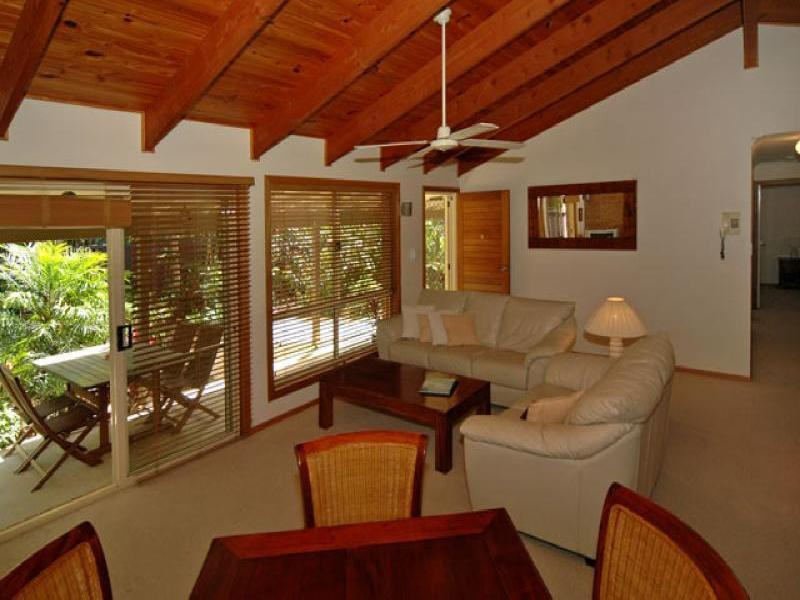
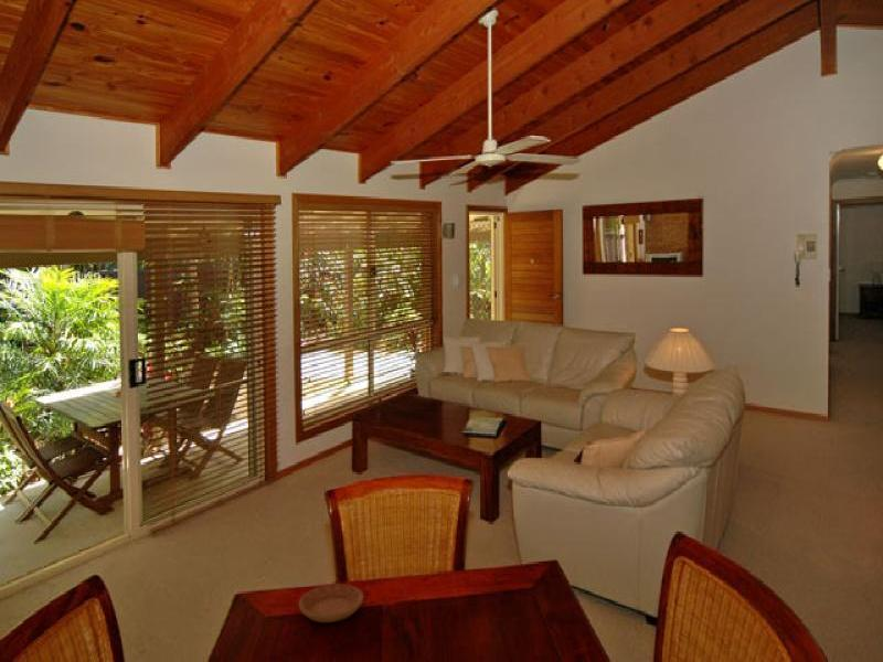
+ saucer [298,583,364,623]
